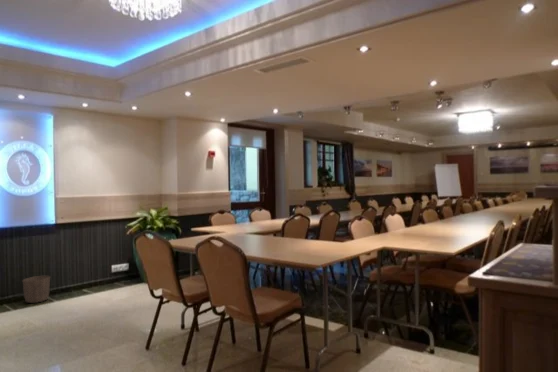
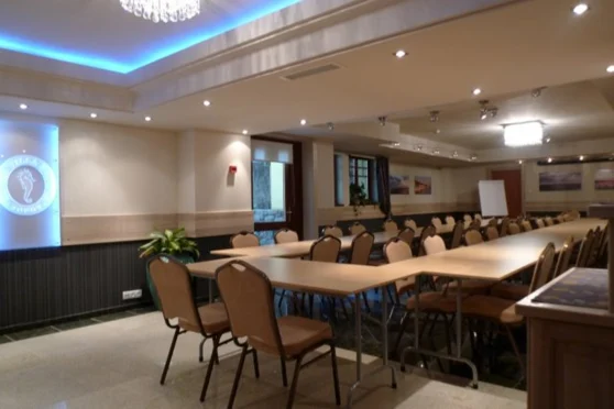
- waste basket [21,275,51,304]
